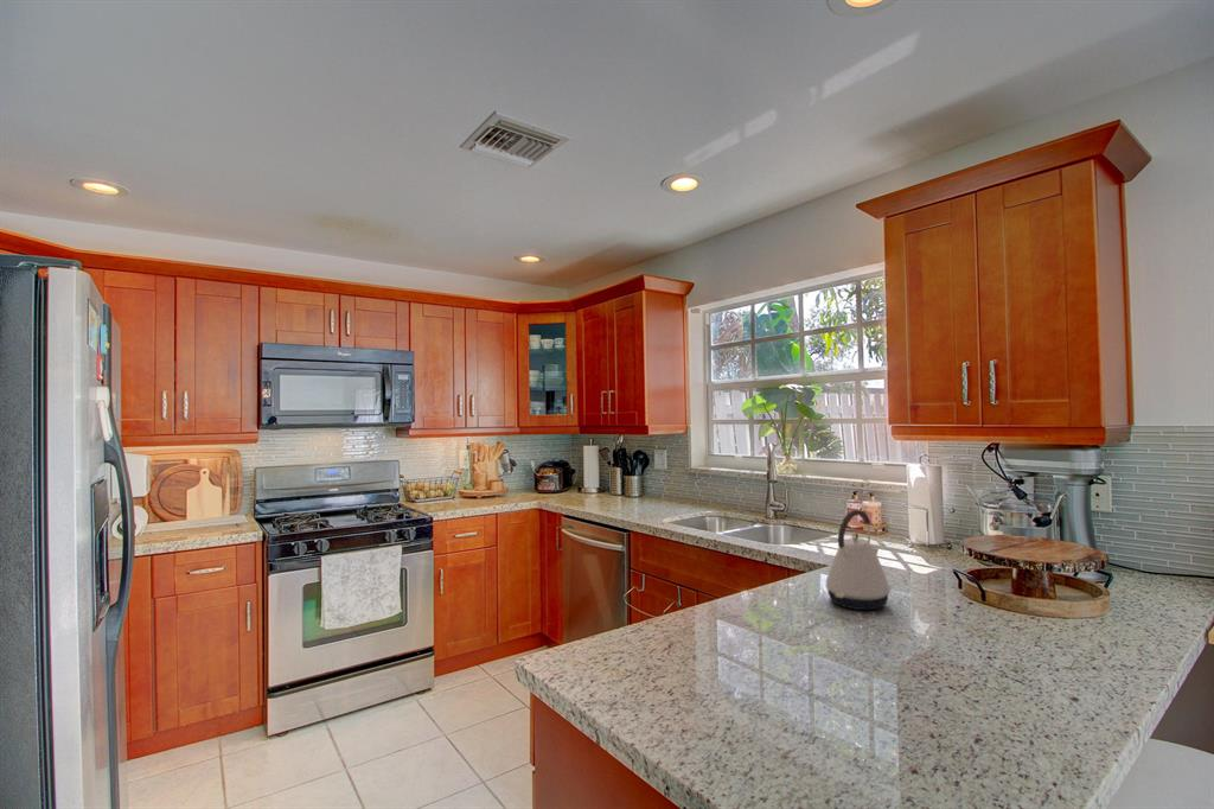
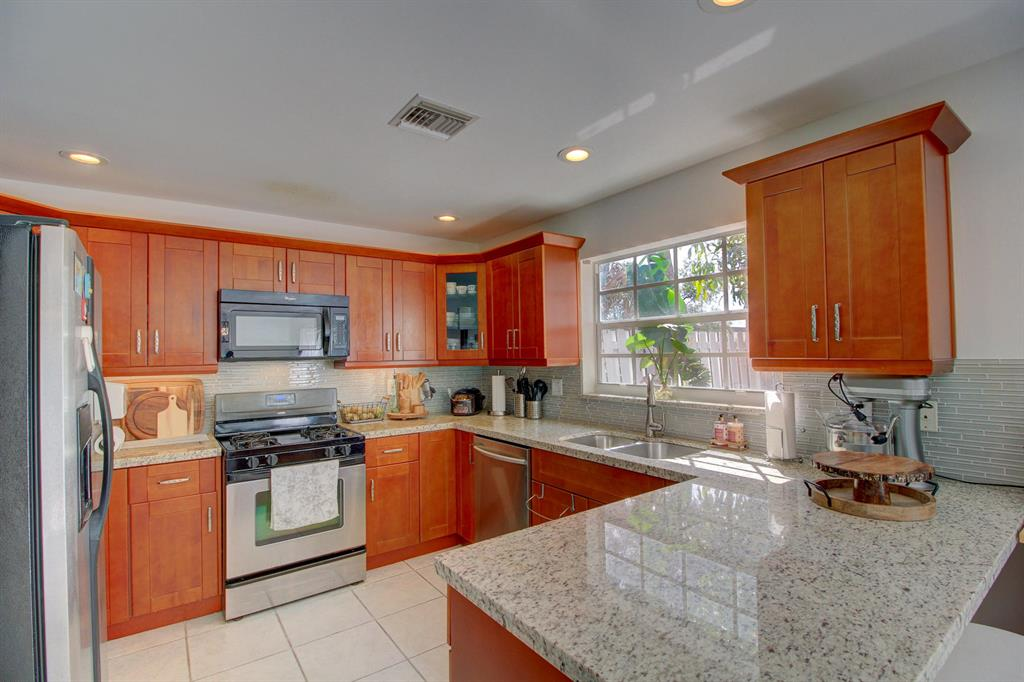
- kettle [825,509,892,611]
